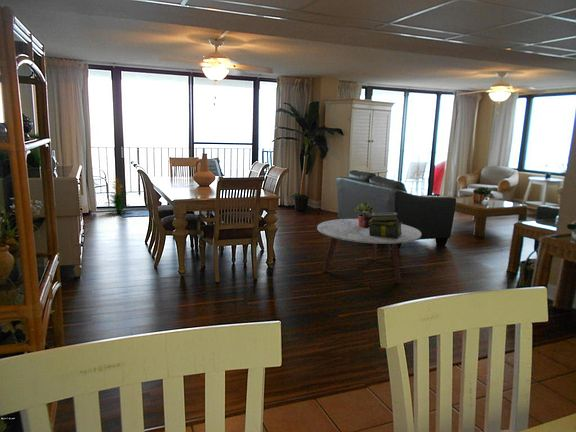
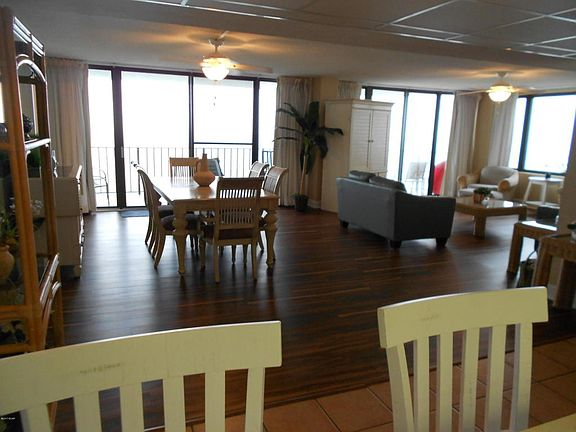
- indoor plant [104,174,133,215]
- coffee table [316,218,422,285]
- potted plant [353,201,375,228]
- stack of books [368,211,403,237]
